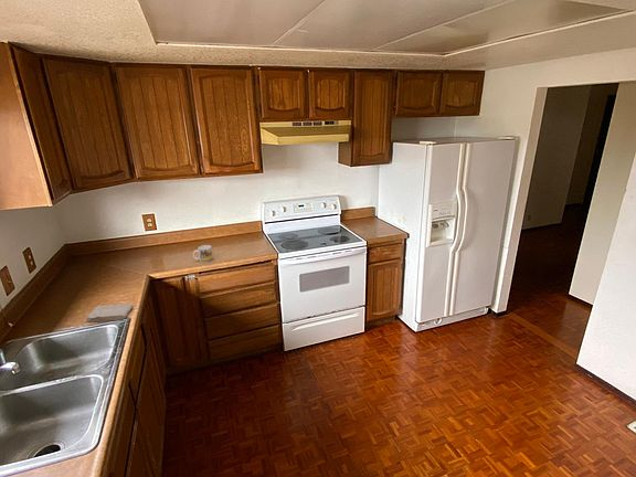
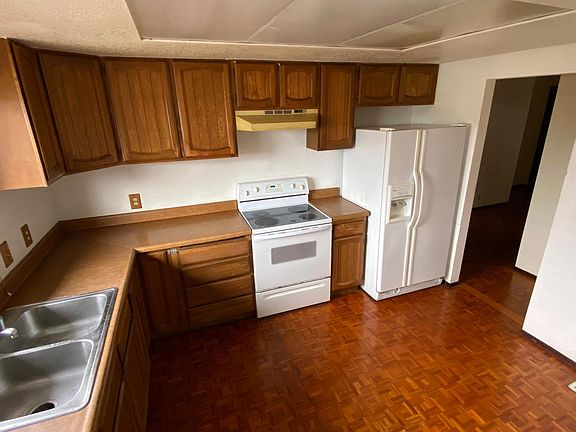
- mug [192,244,214,264]
- washcloth [85,303,135,322]
